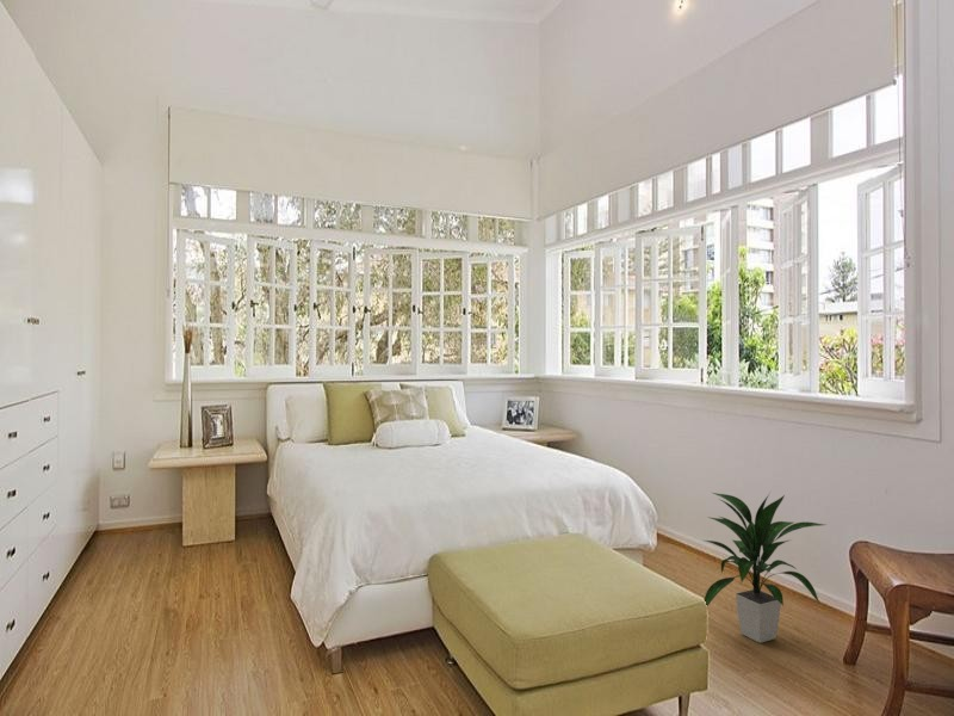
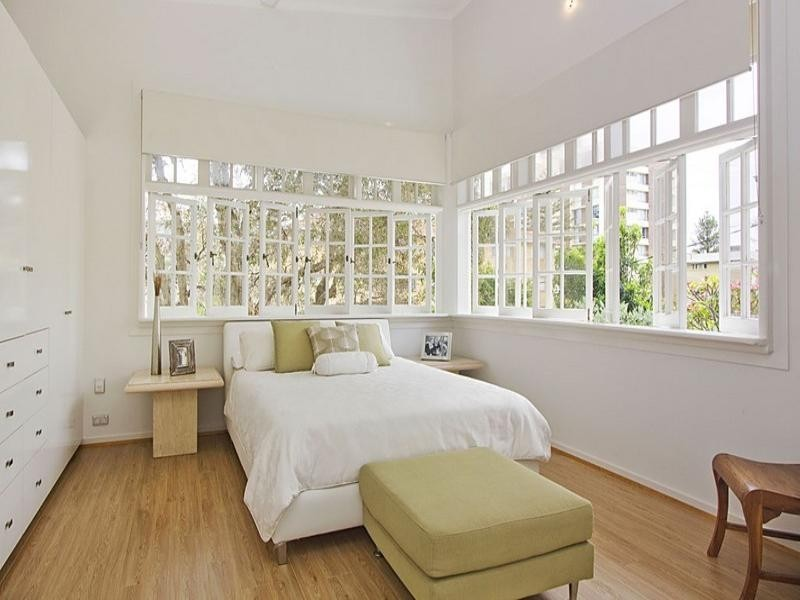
- indoor plant [700,489,826,644]
